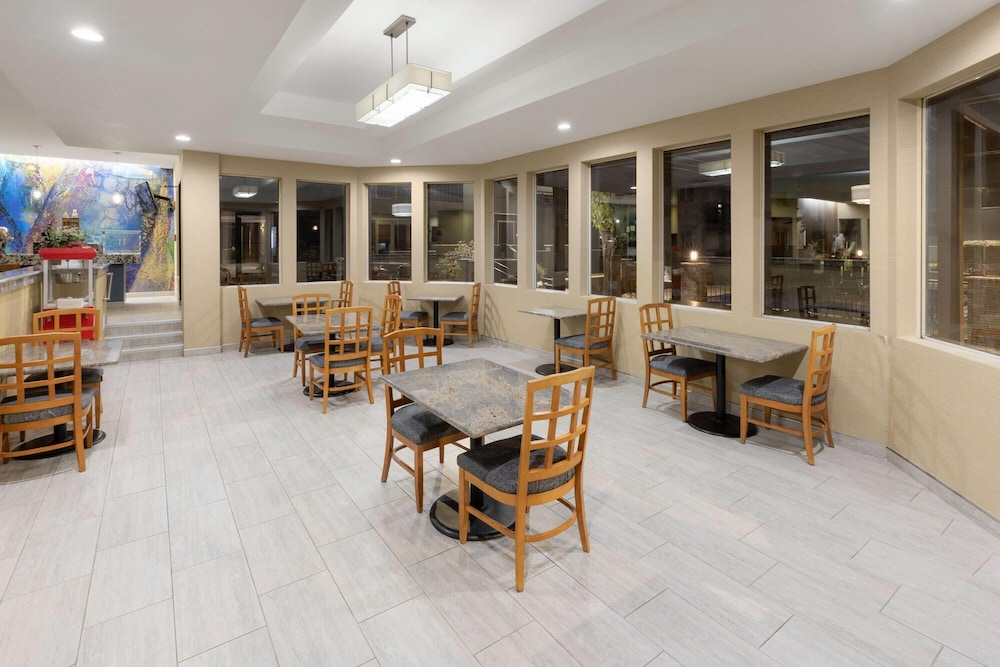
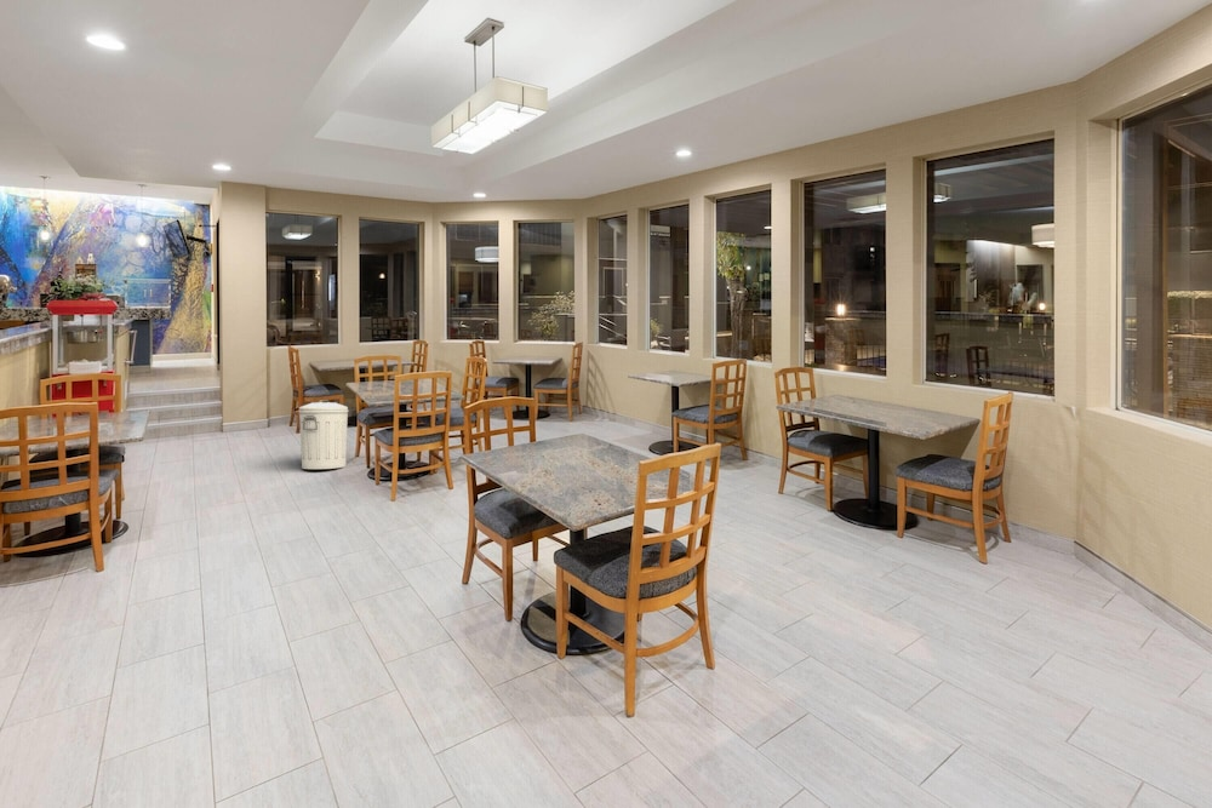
+ trash can [297,399,349,470]
